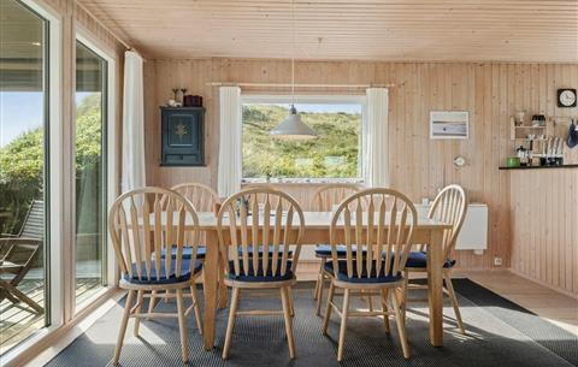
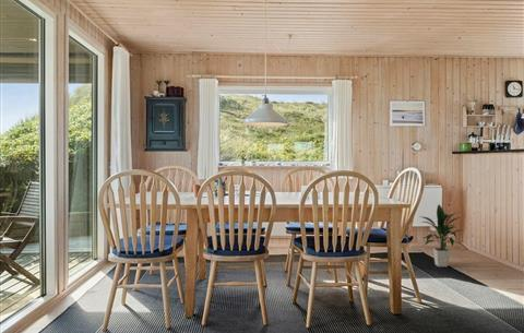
+ indoor plant [418,203,471,267]
